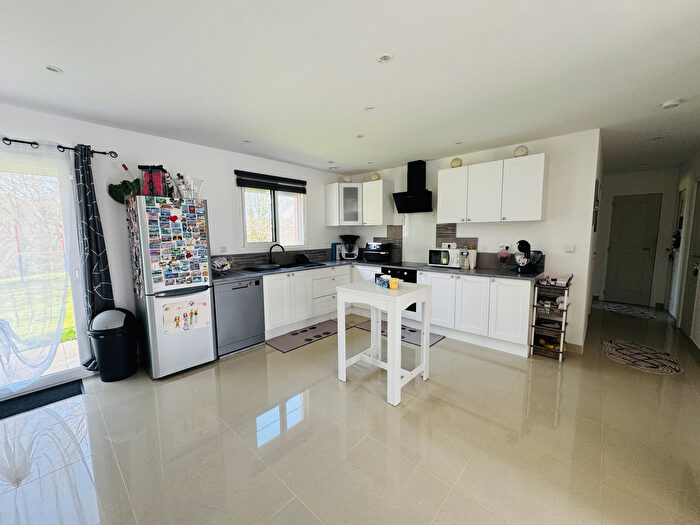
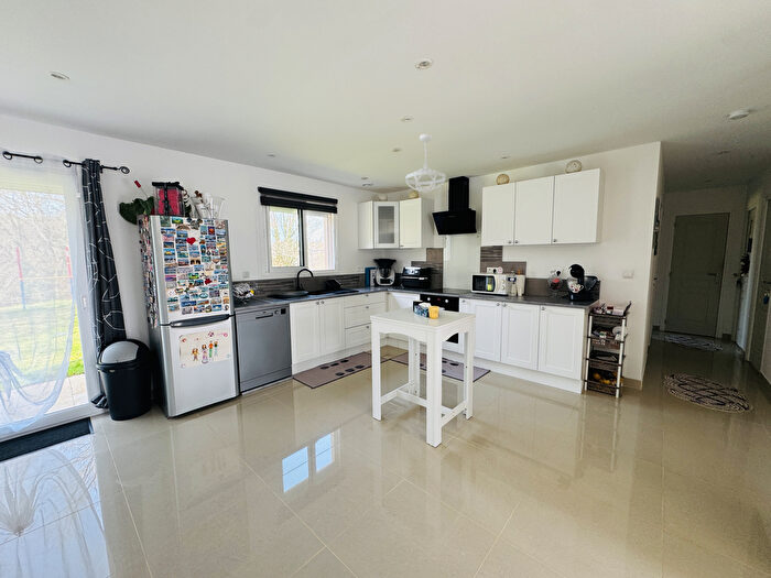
+ ceiling light fixture [404,133,447,194]
